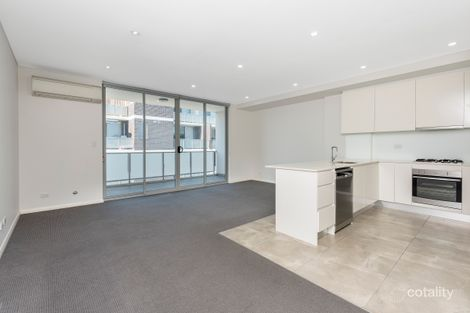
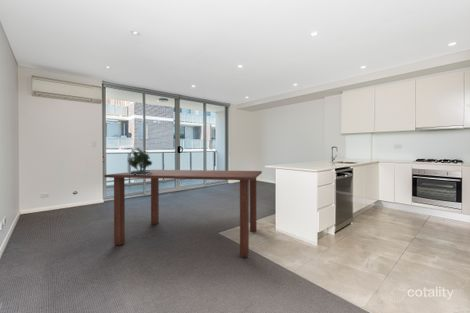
+ dining table [103,169,263,258]
+ potted plant [126,147,153,175]
